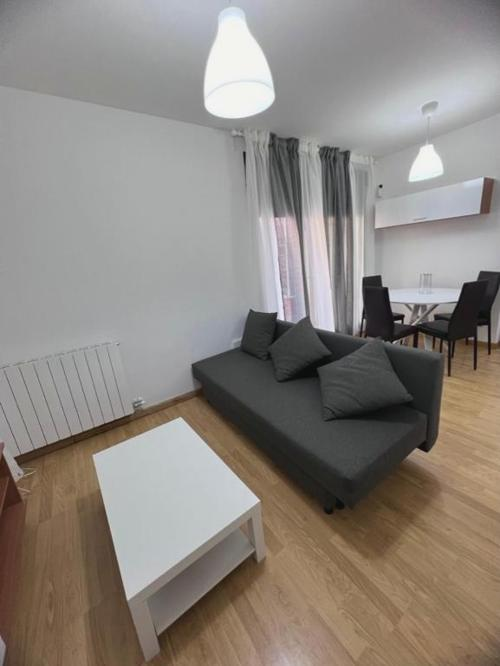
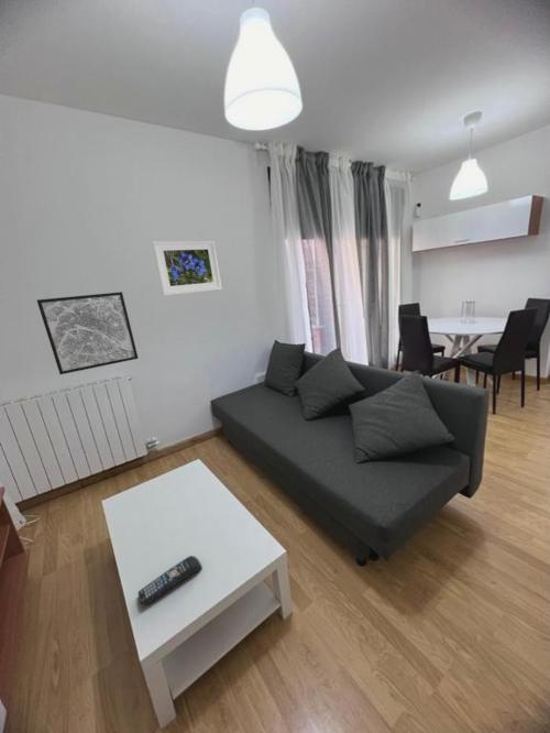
+ wall art [36,291,140,375]
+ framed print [151,240,223,297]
+ remote control [138,555,204,606]
